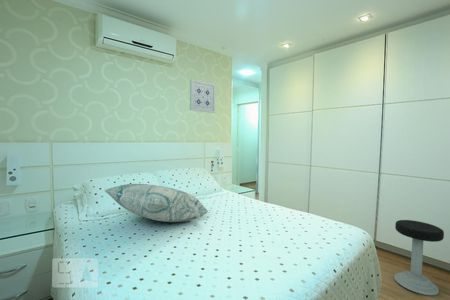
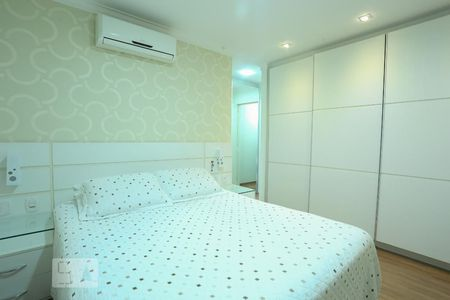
- decorative pillow [103,183,209,223]
- wall art [189,79,216,114]
- stool [393,219,445,296]
